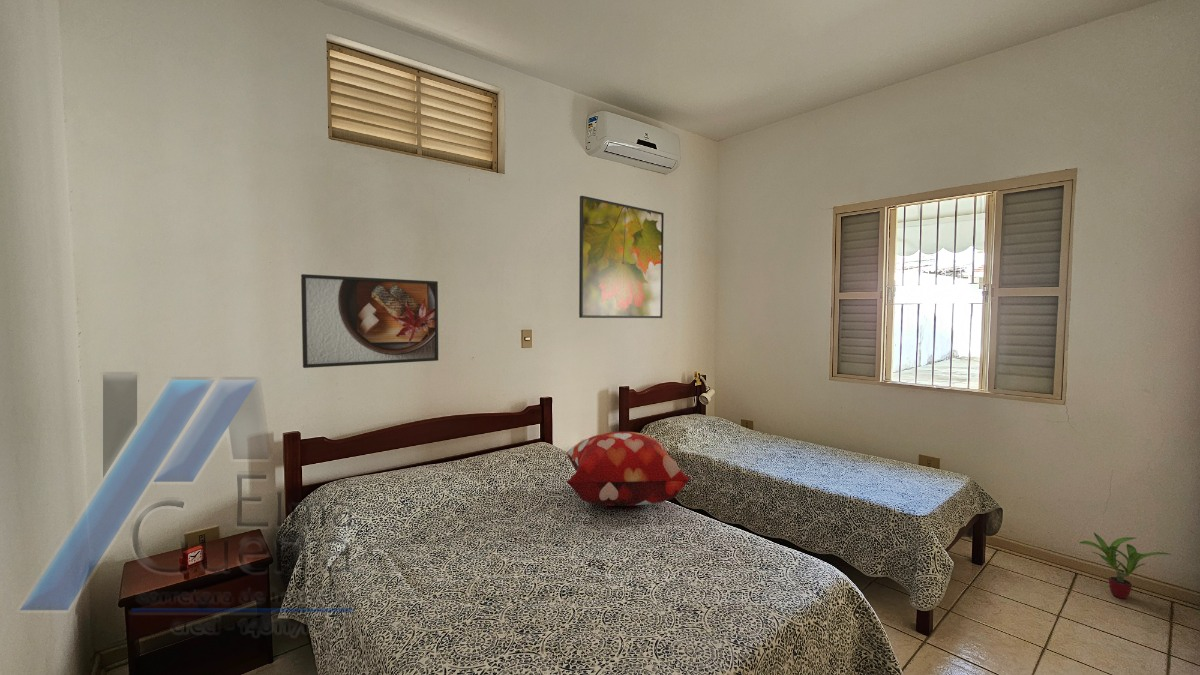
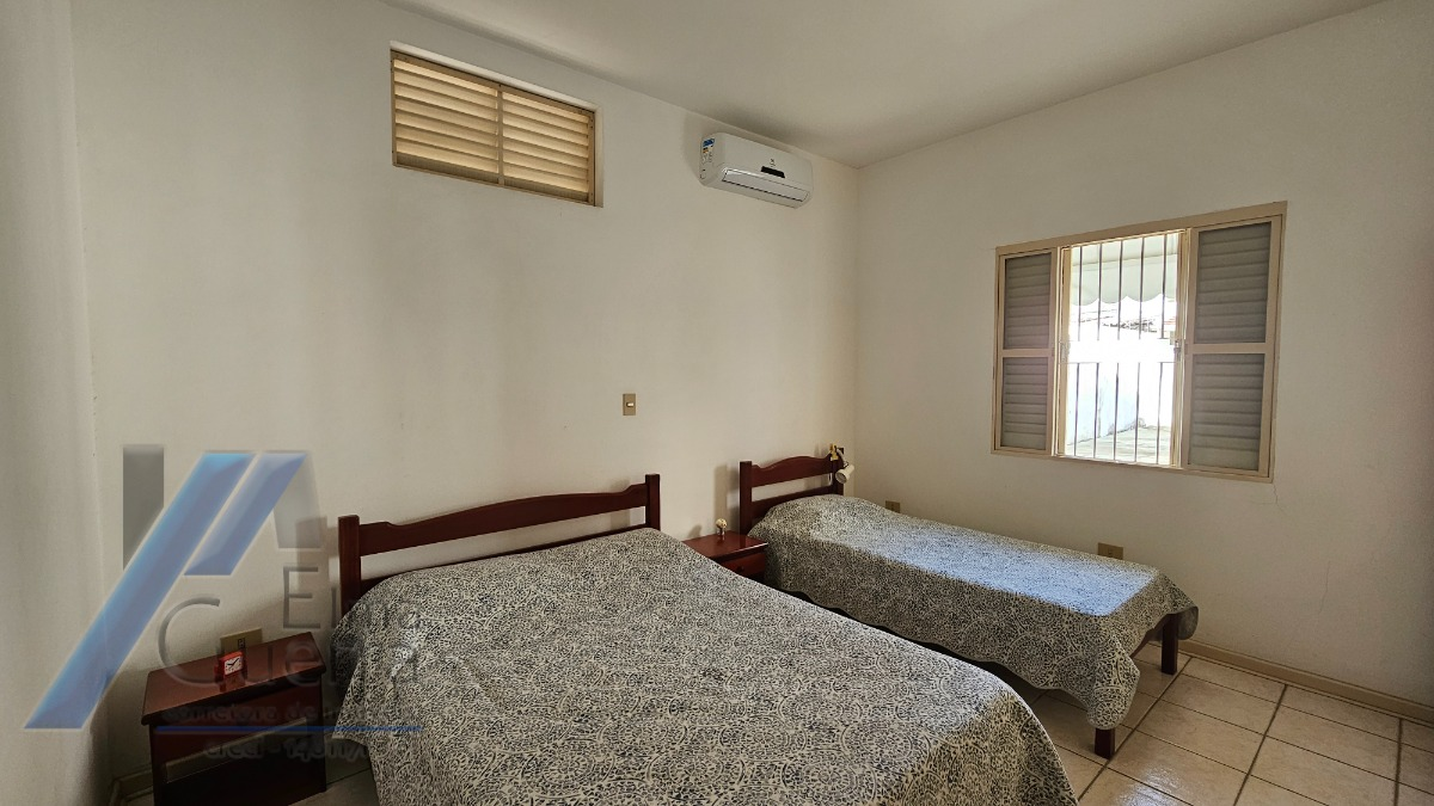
- decorative pillow [566,431,692,507]
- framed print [300,273,439,369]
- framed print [578,195,665,319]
- potted plant [1079,532,1173,600]
